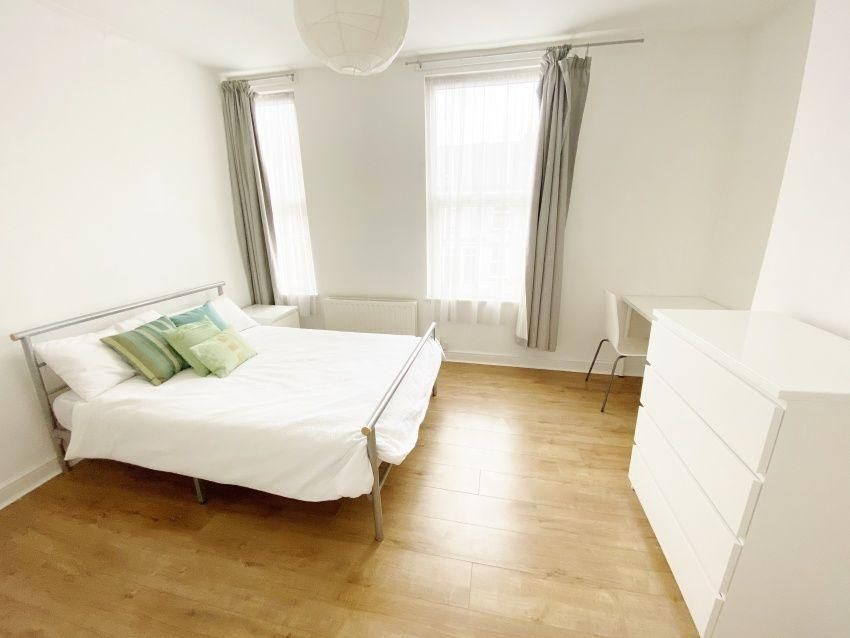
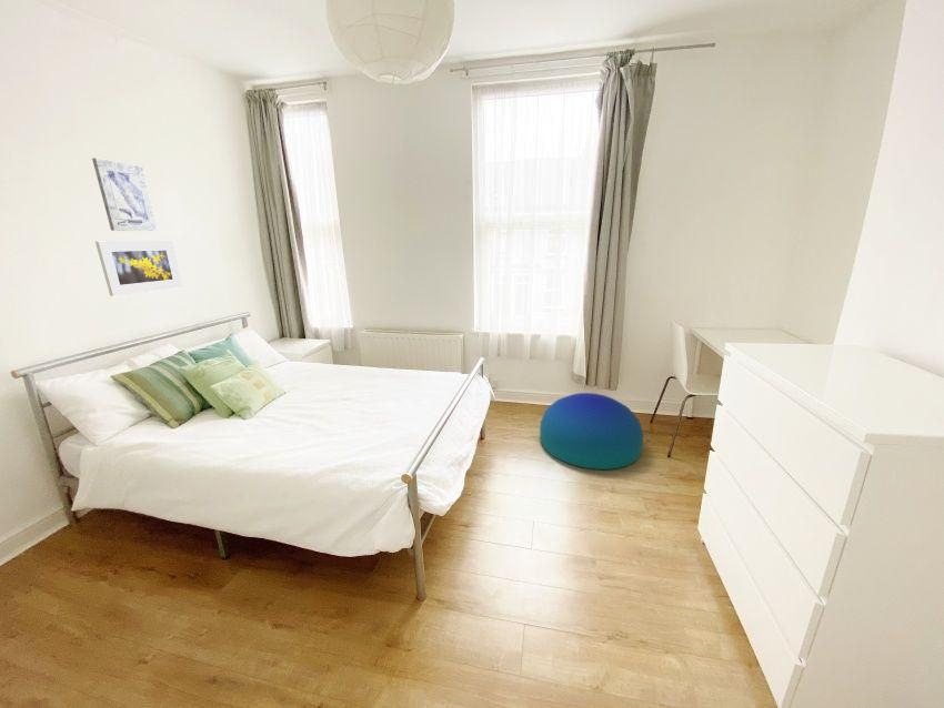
+ wall art [91,156,159,232]
+ pouf [539,392,644,471]
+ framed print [94,240,184,297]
